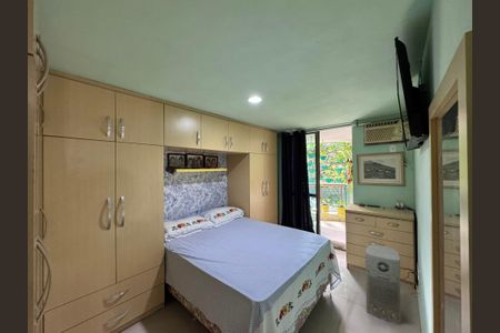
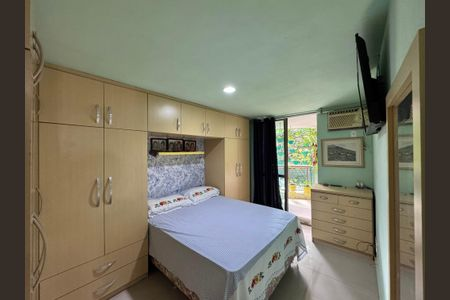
- air purifier [364,244,402,325]
